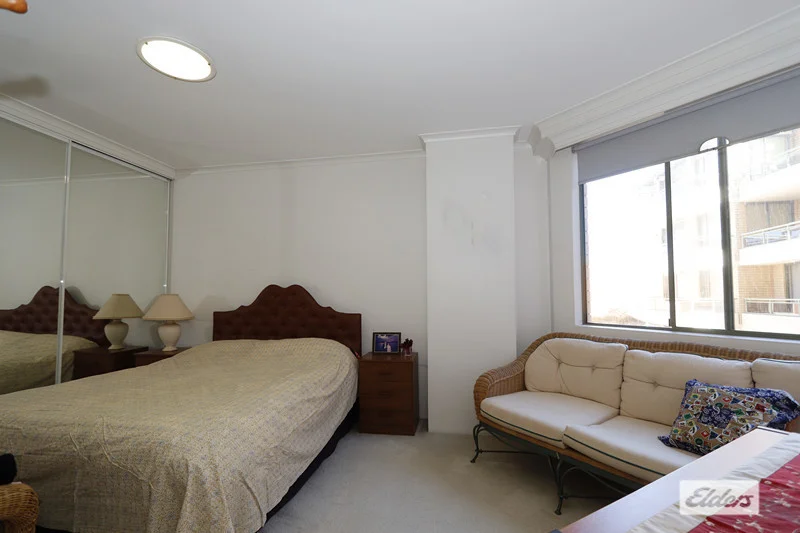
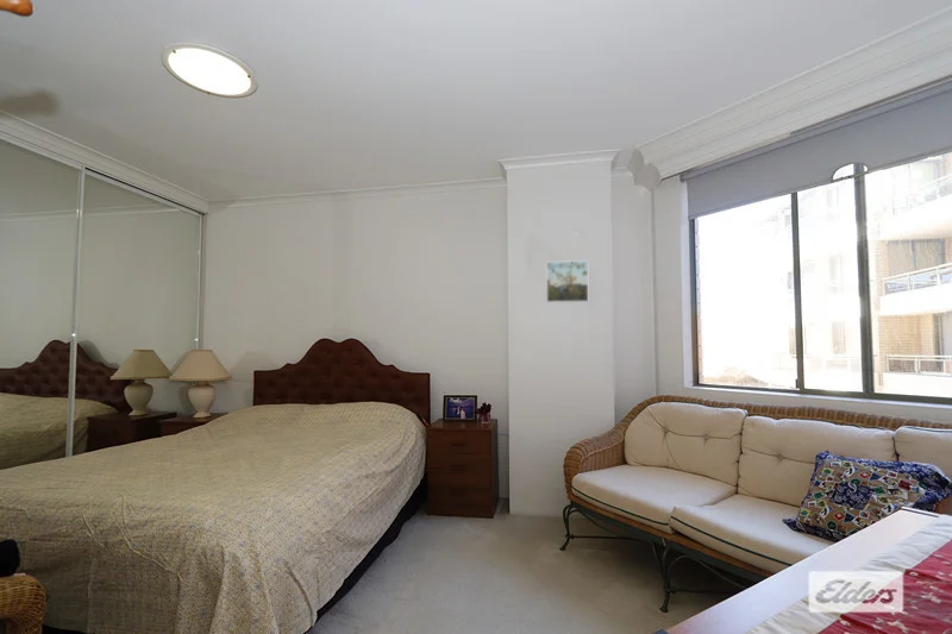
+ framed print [545,259,590,303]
